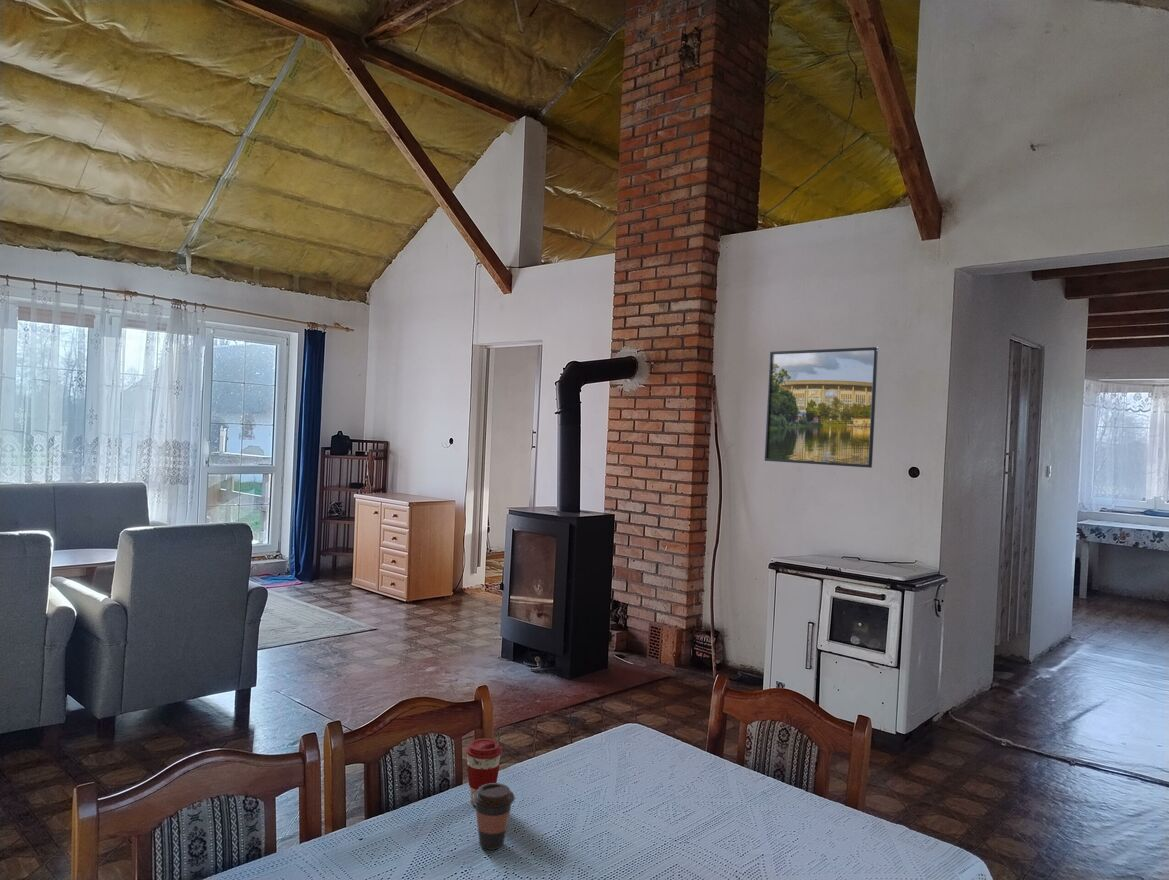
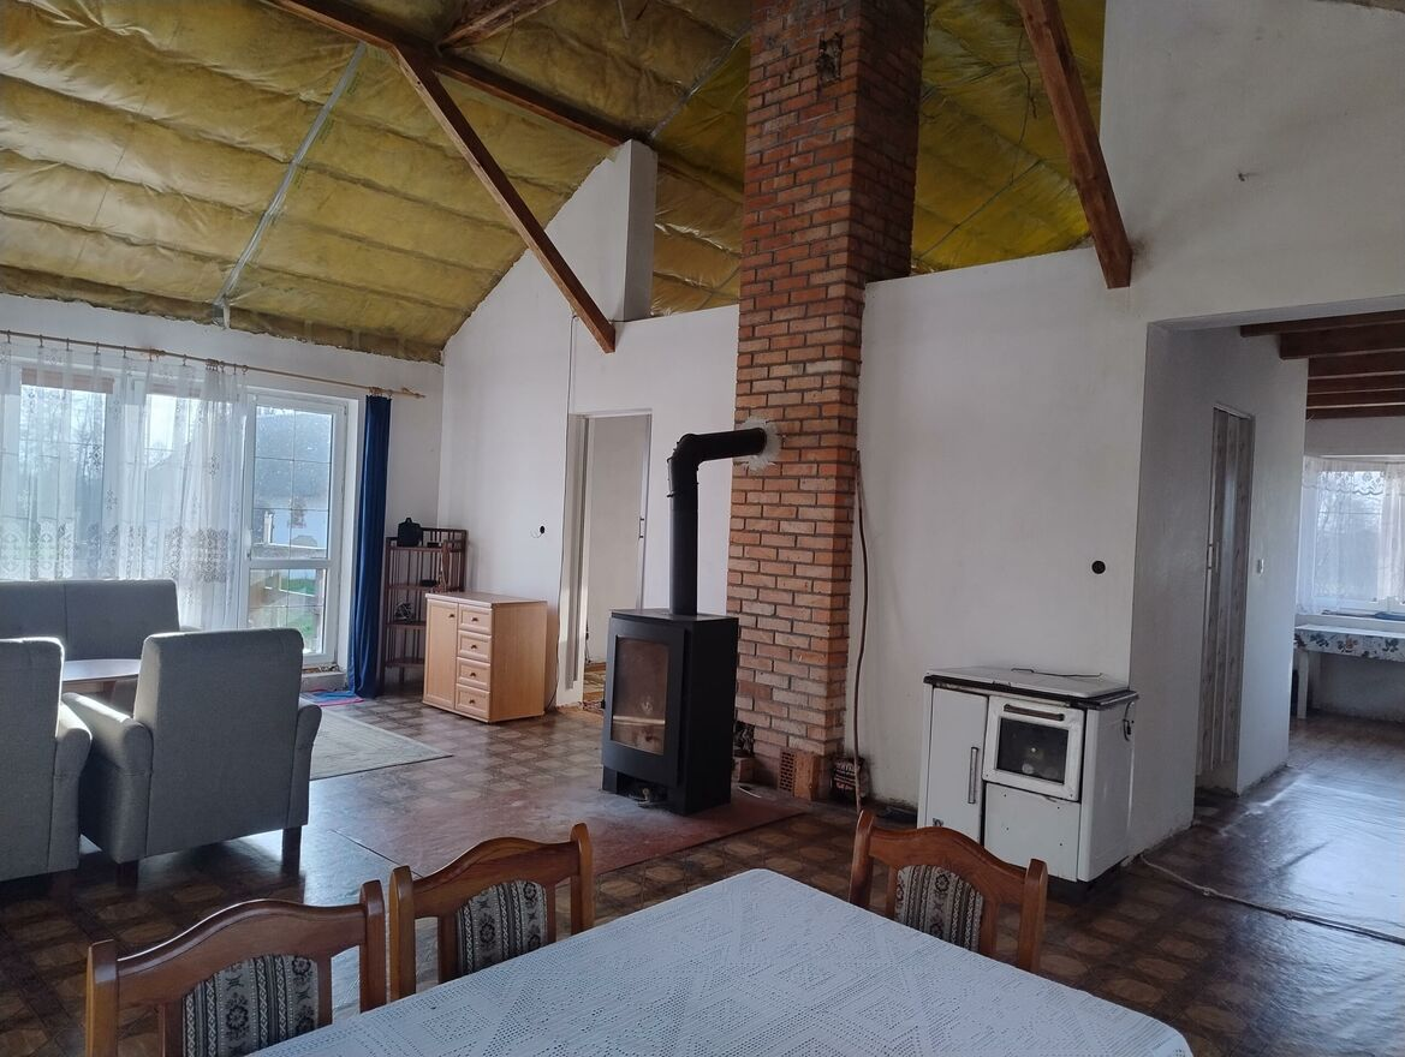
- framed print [764,346,879,469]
- coffee cup [473,782,516,851]
- coffee cup [465,738,503,807]
